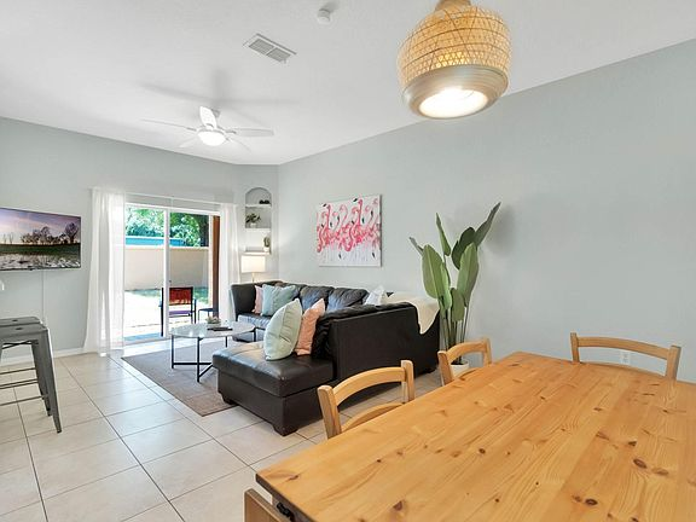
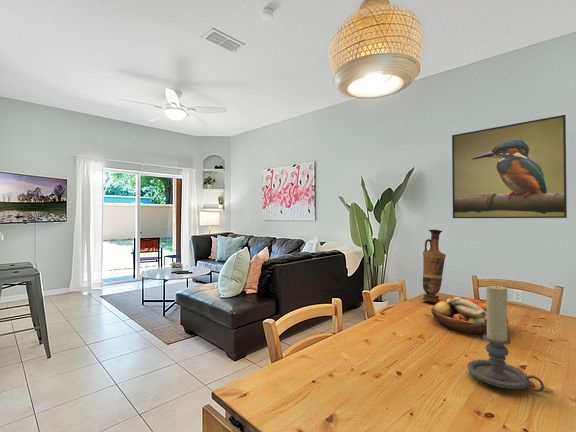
+ fruit bowl [430,296,509,335]
+ vase [422,229,447,303]
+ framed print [451,114,568,219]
+ candle holder [466,284,545,393]
